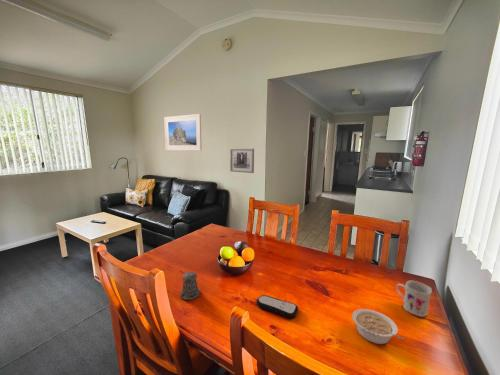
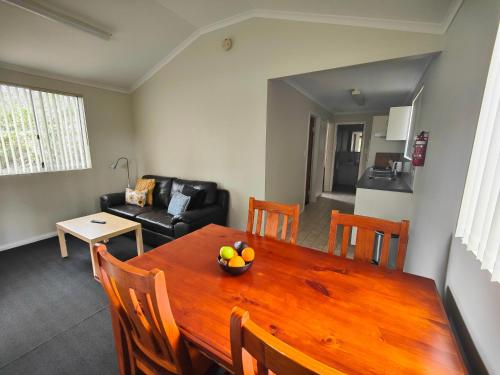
- wall art [229,147,255,174]
- legume [351,308,405,345]
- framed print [163,113,203,152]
- mug [395,280,433,318]
- pepper shaker [179,269,201,301]
- remote control [256,294,299,319]
